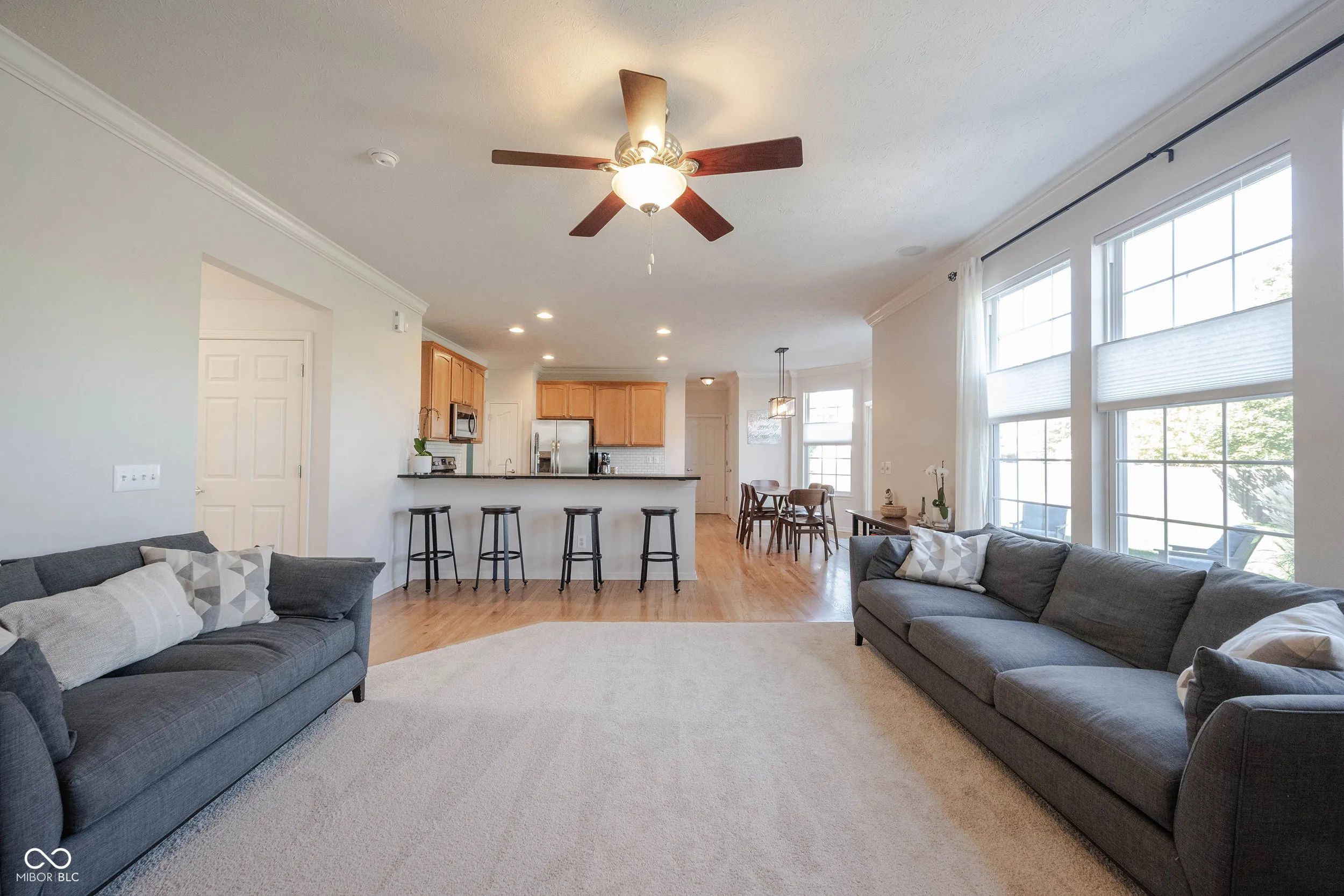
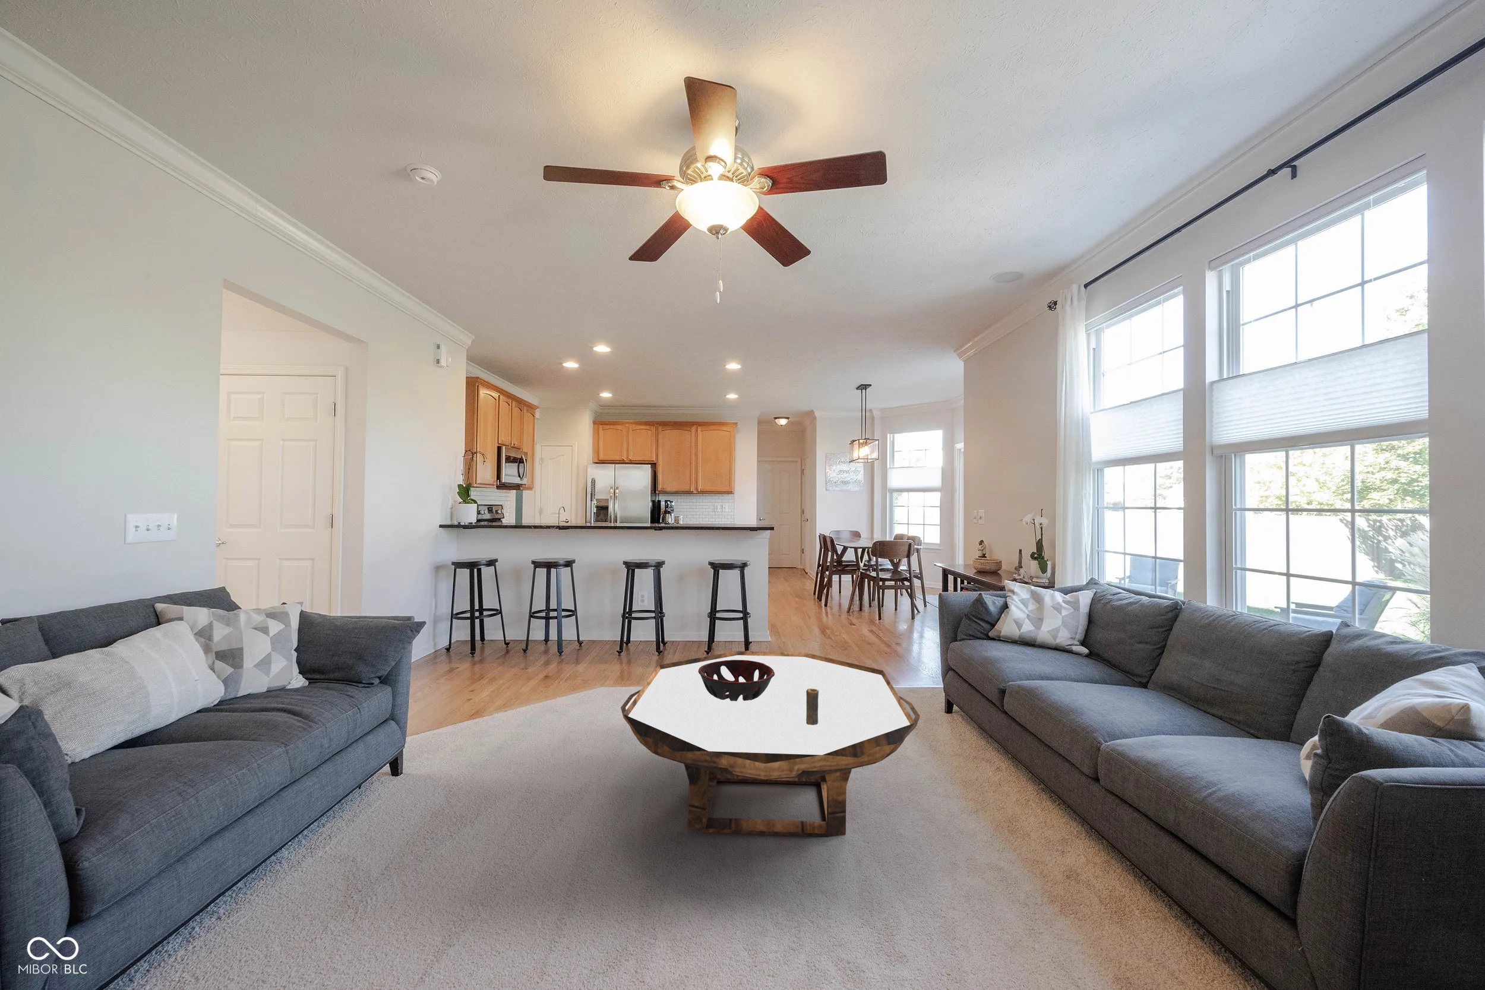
+ decorative bowl [698,660,775,702]
+ candle [807,688,819,725]
+ coffee table [620,651,920,838]
